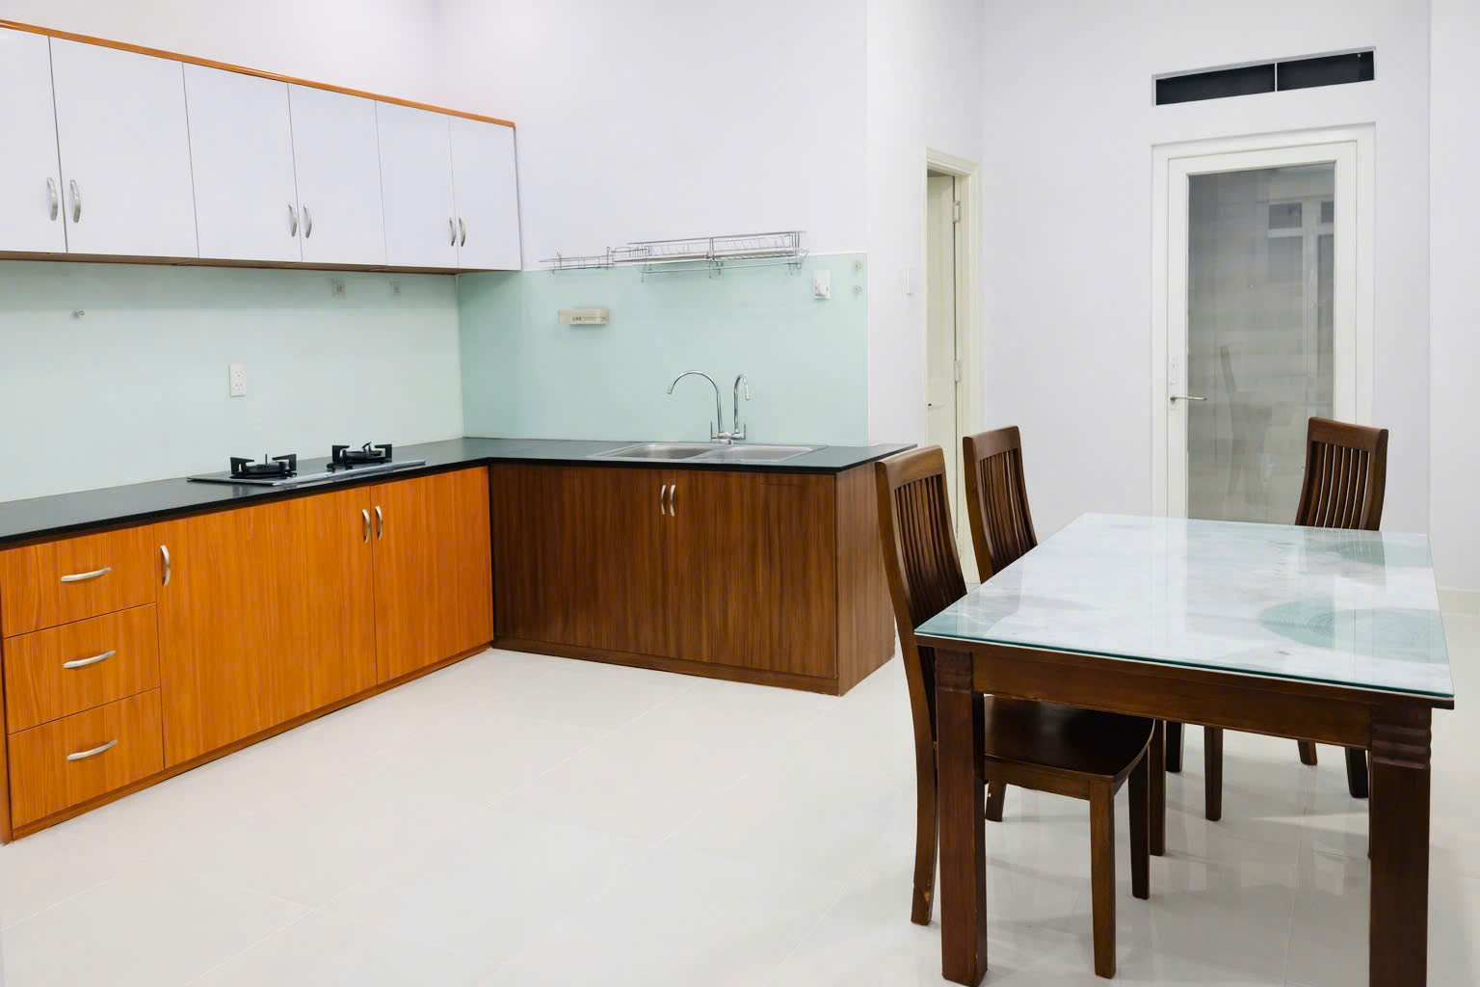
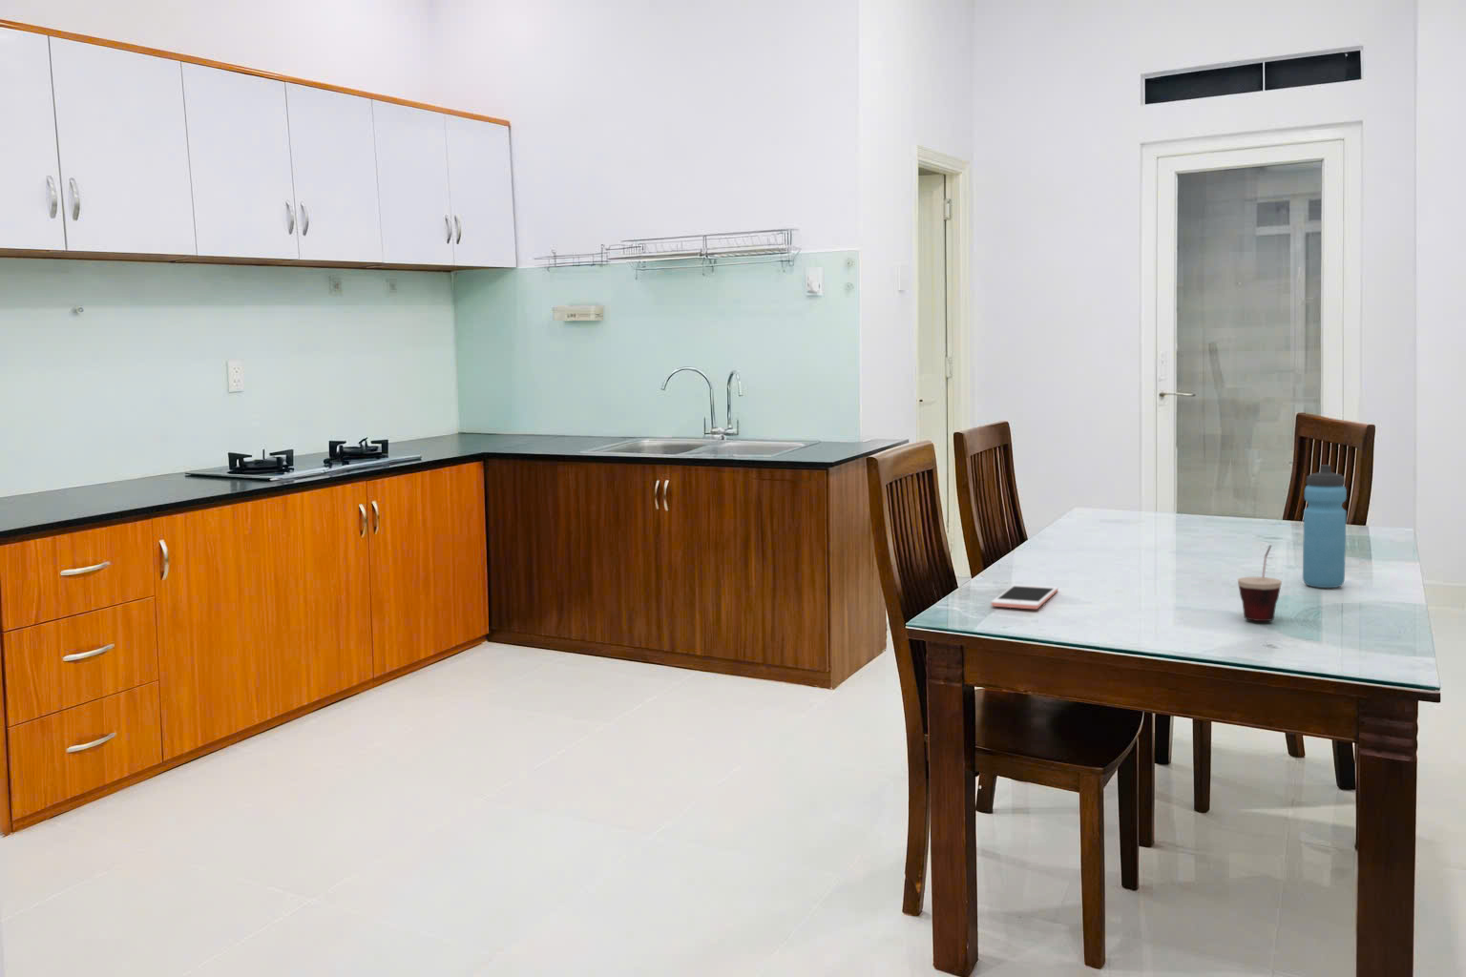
+ cell phone [990,583,1058,610]
+ water bottle [1302,463,1348,589]
+ cup [1237,544,1283,622]
